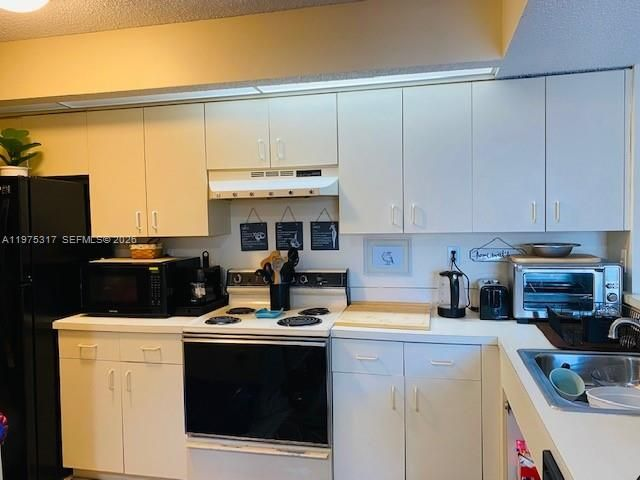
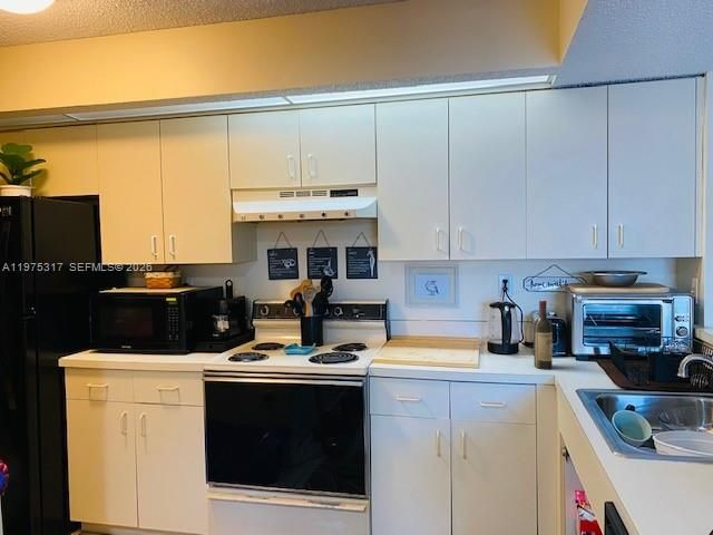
+ wine bottle [533,299,554,370]
